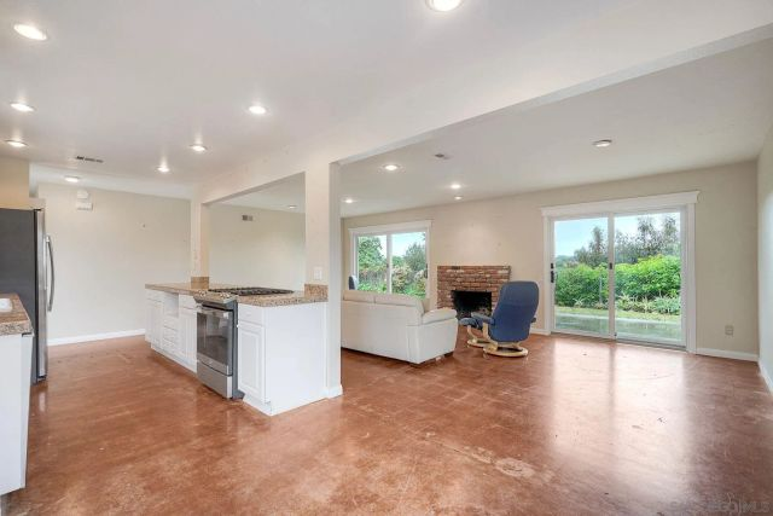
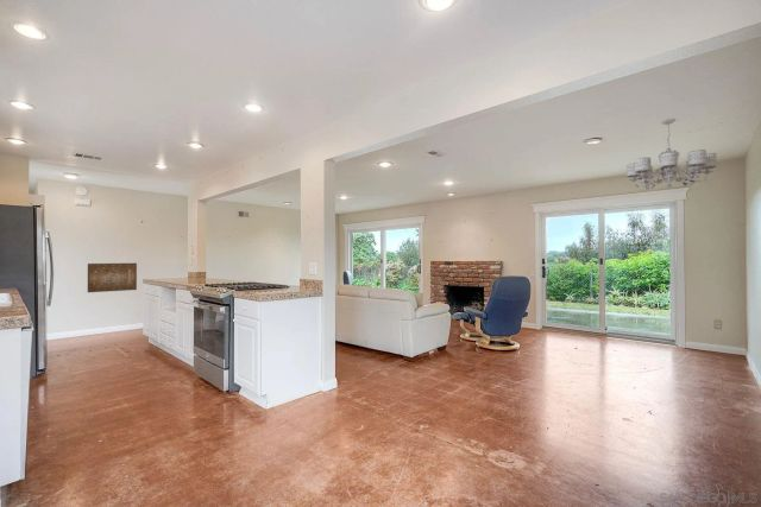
+ chandelier [625,118,718,191]
+ wall art [87,262,138,293]
